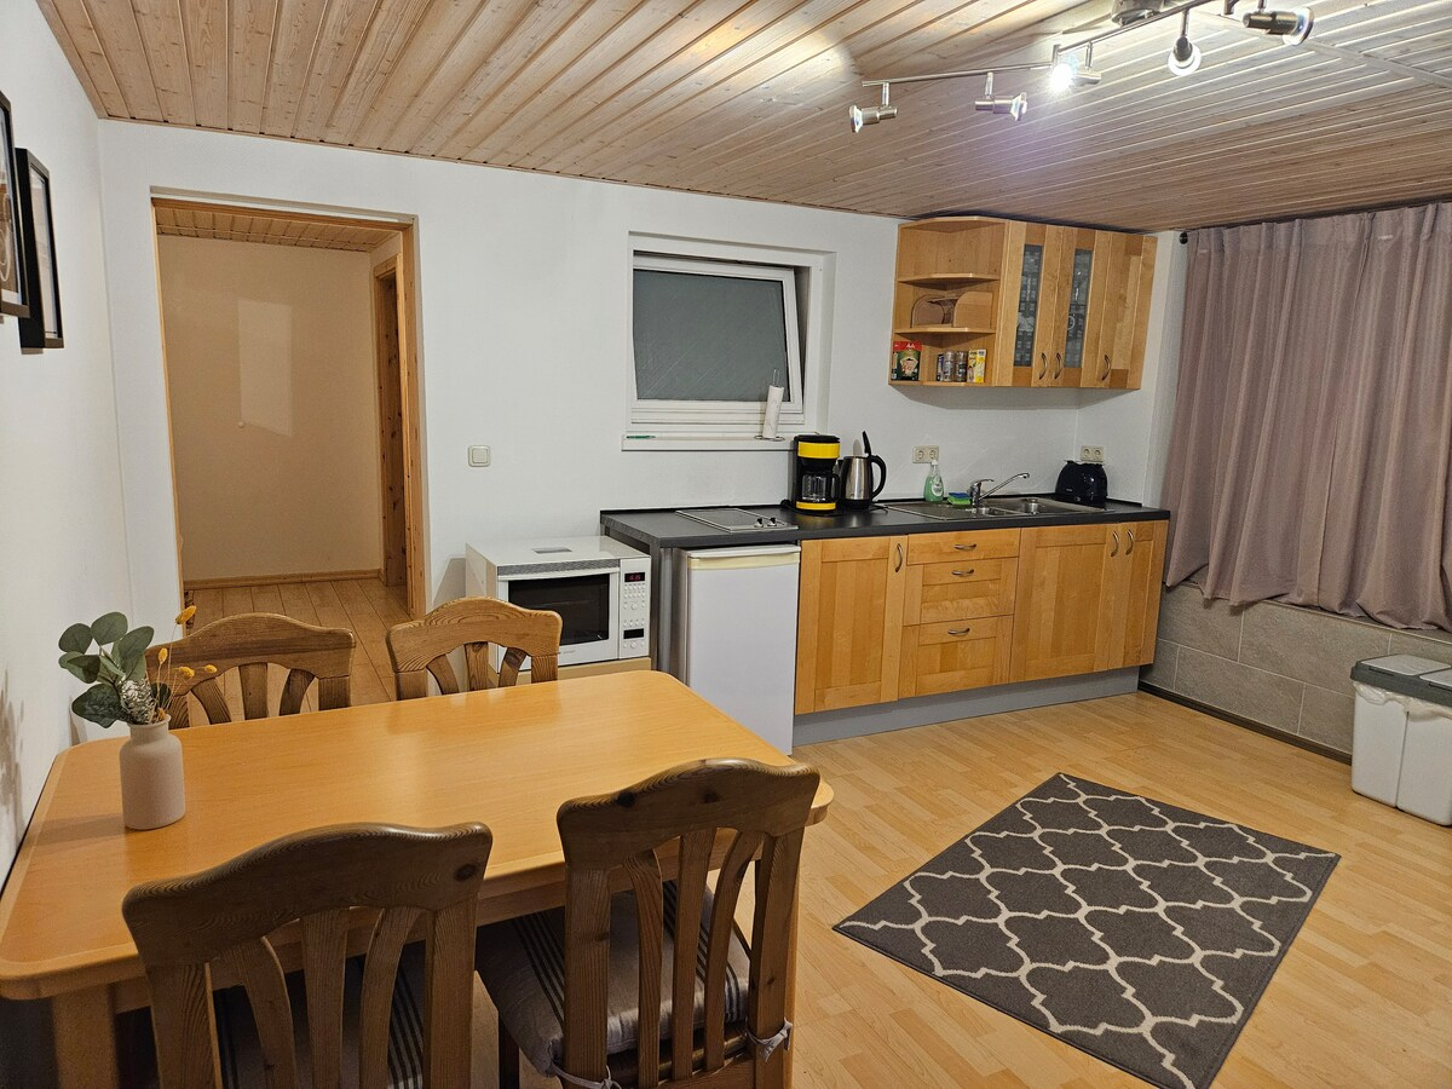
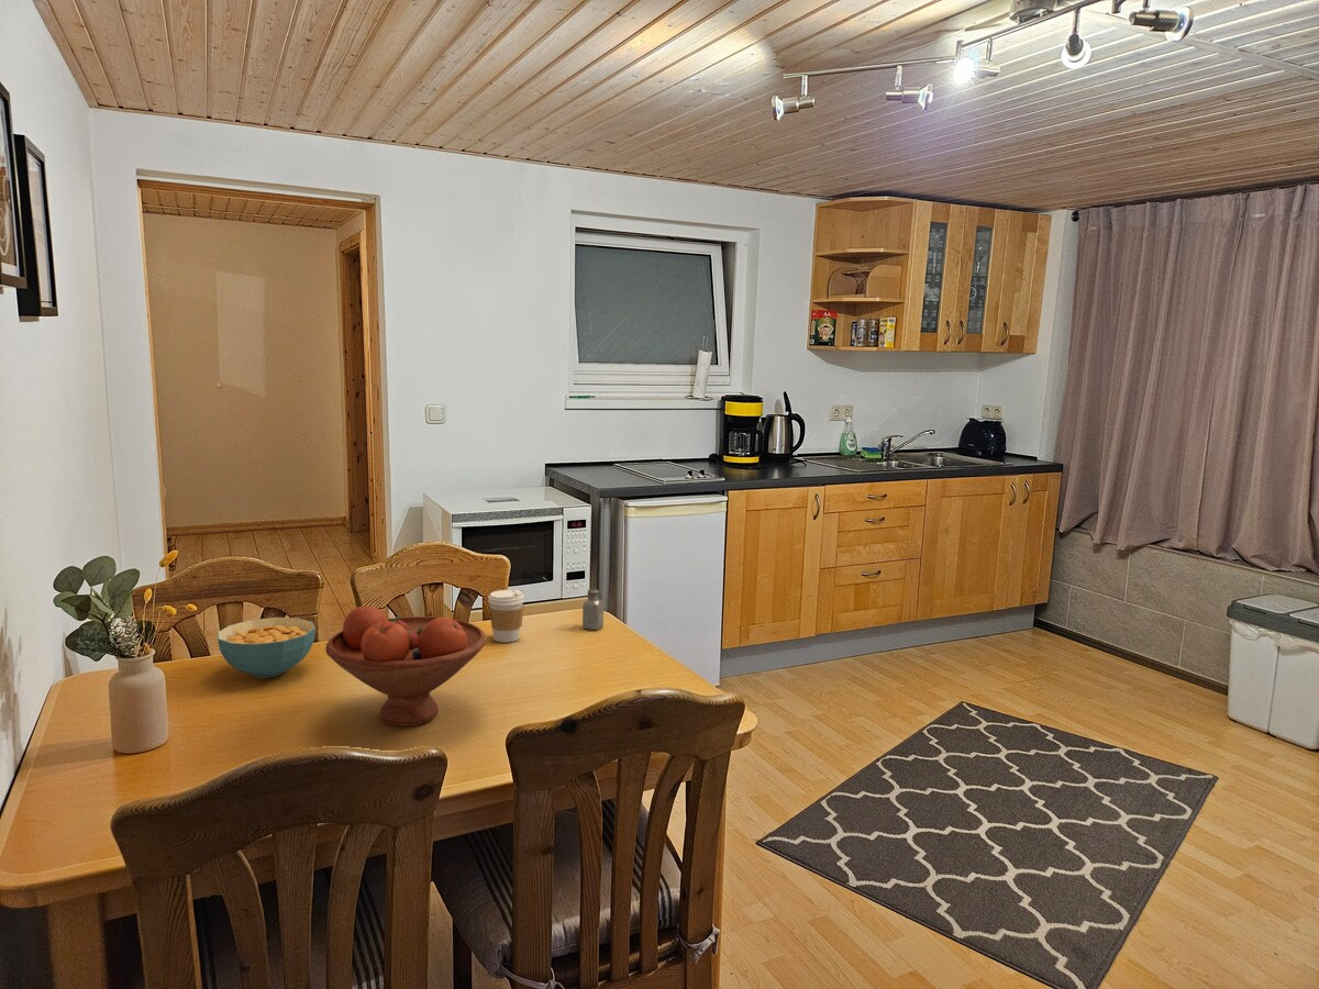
+ saltshaker [581,588,605,631]
+ fruit bowl [324,605,488,727]
+ cereal bowl [217,616,317,679]
+ coffee cup [487,589,525,643]
